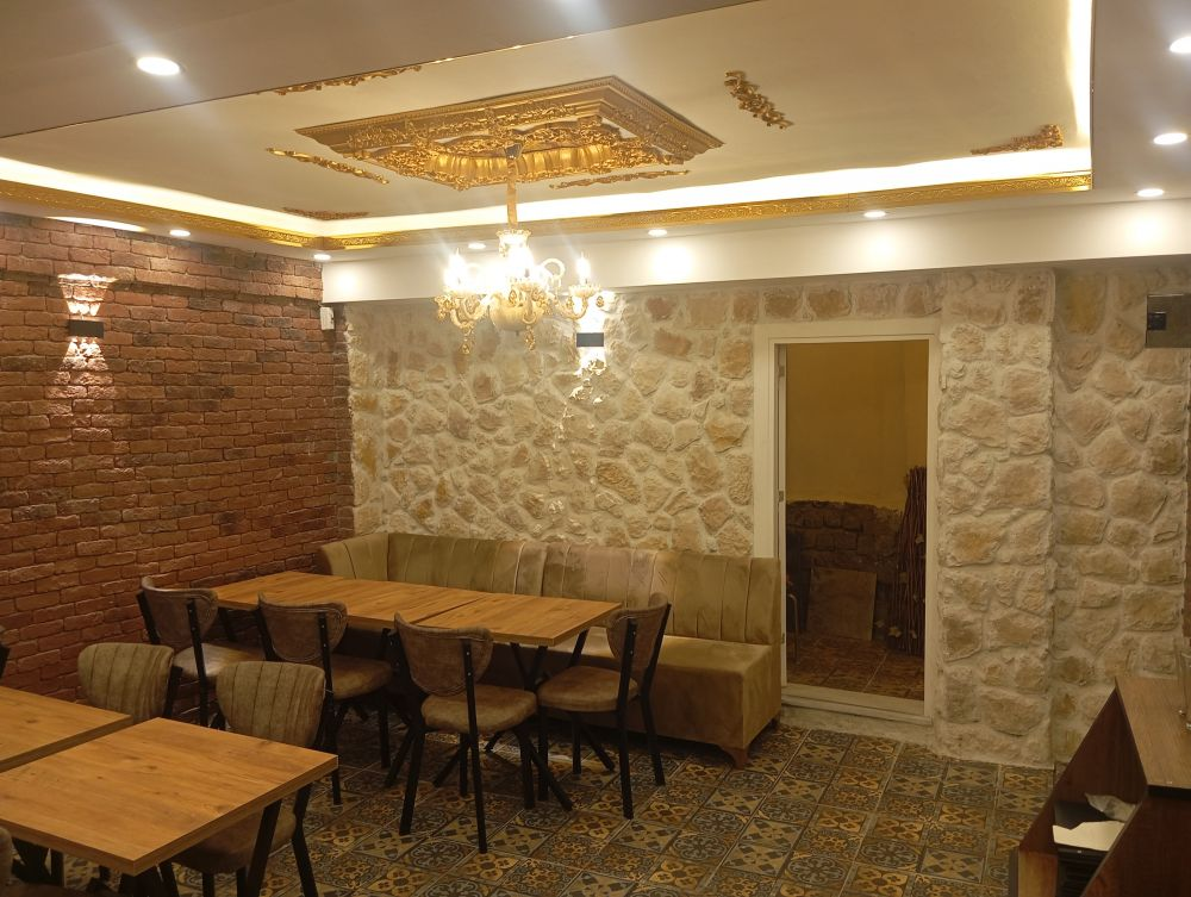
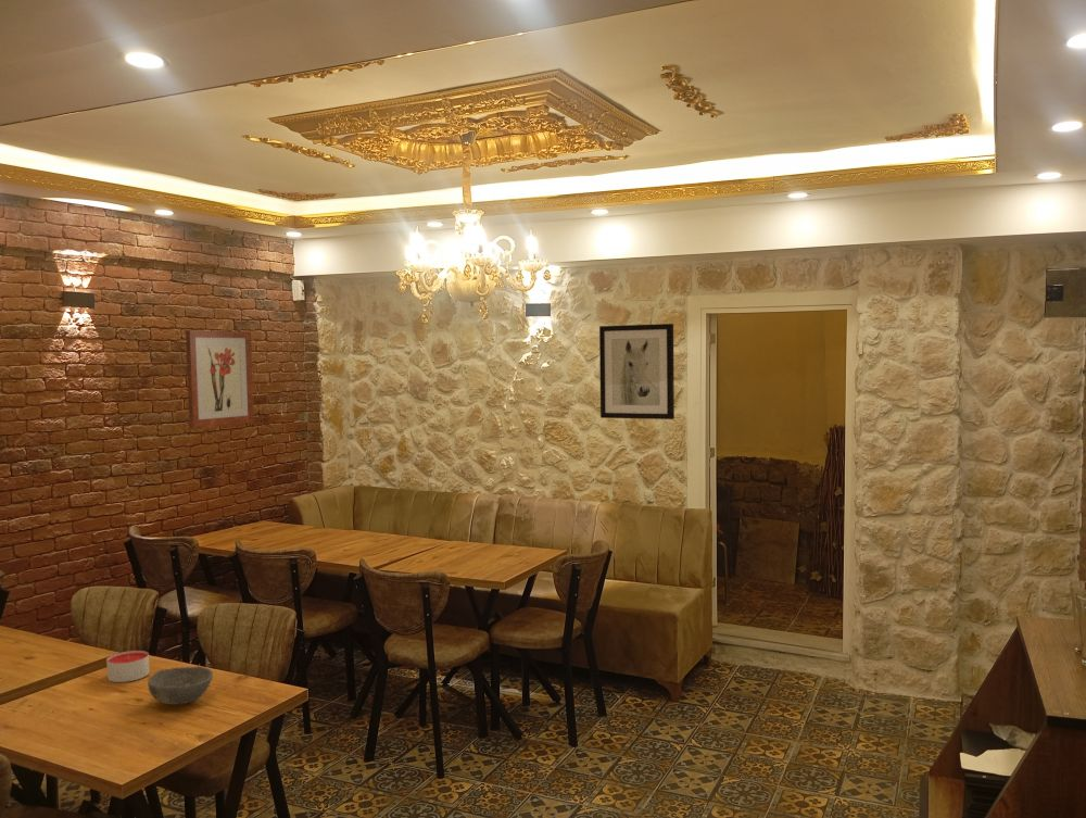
+ candle [105,650,151,683]
+ wall art [185,329,255,429]
+ bowl [147,665,214,706]
+ wall art [598,323,675,420]
